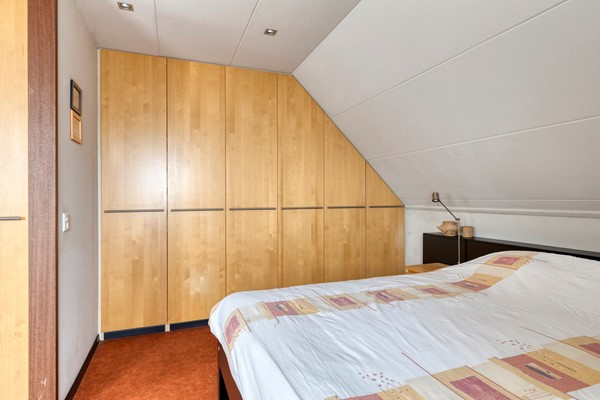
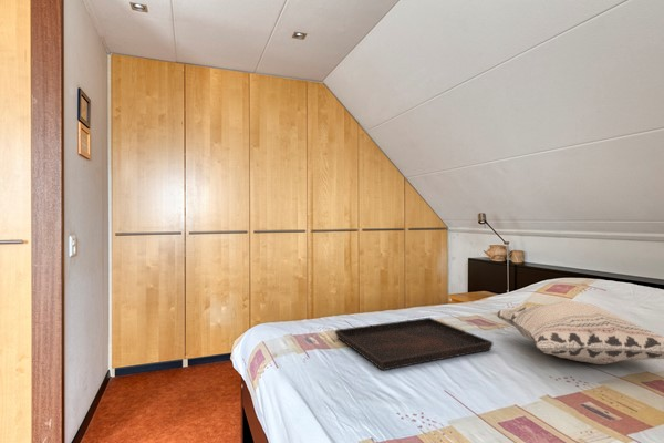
+ serving tray [334,317,494,371]
+ decorative pillow [495,300,664,365]
